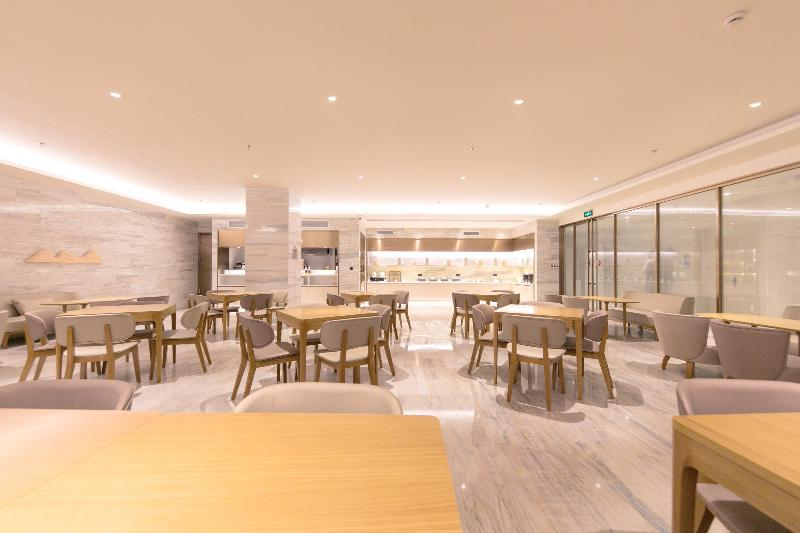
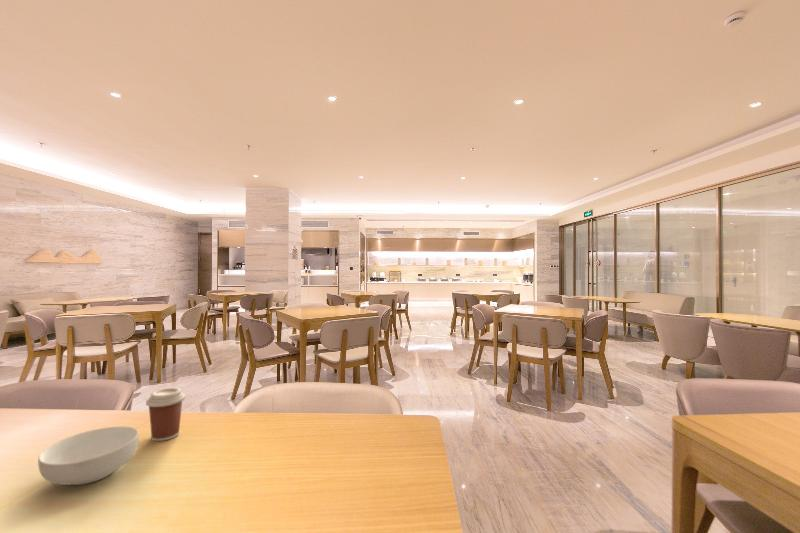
+ cereal bowl [37,425,140,486]
+ coffee cup [145,387,186,442]
